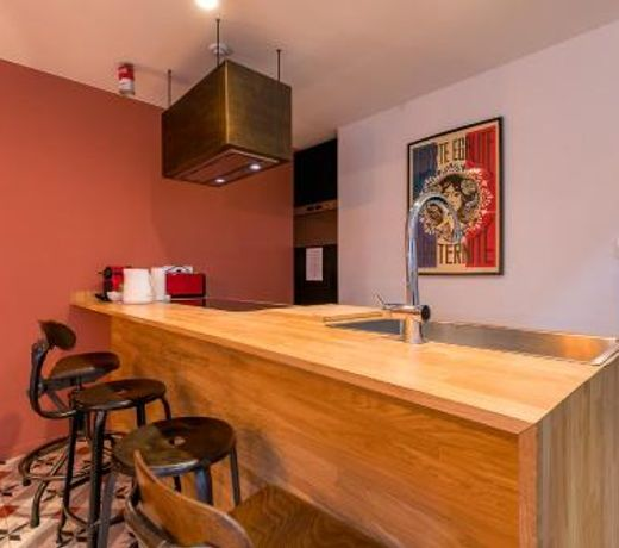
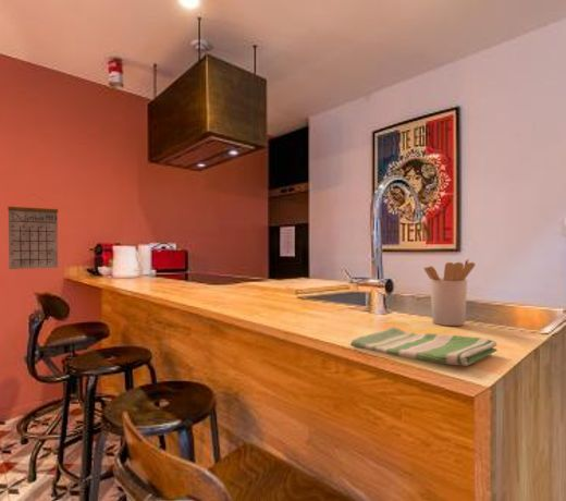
+ dish towel [349,327,499,367]
+ calendar [7,193,59,270]
+ utensil holder [423,257,476,327]
